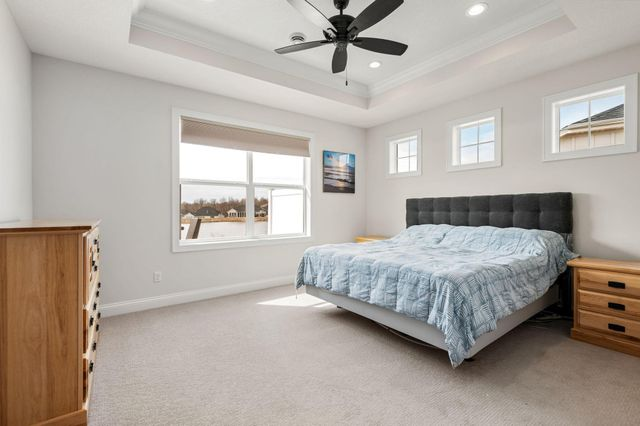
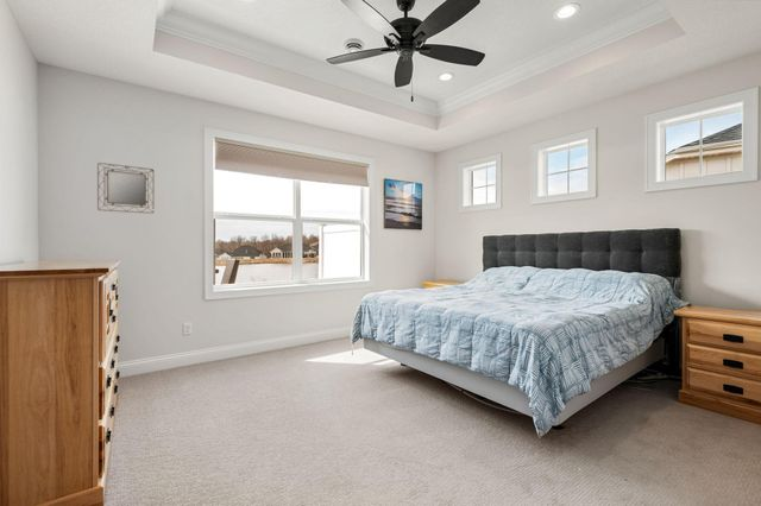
+ home mirror [96,162,155,215]
